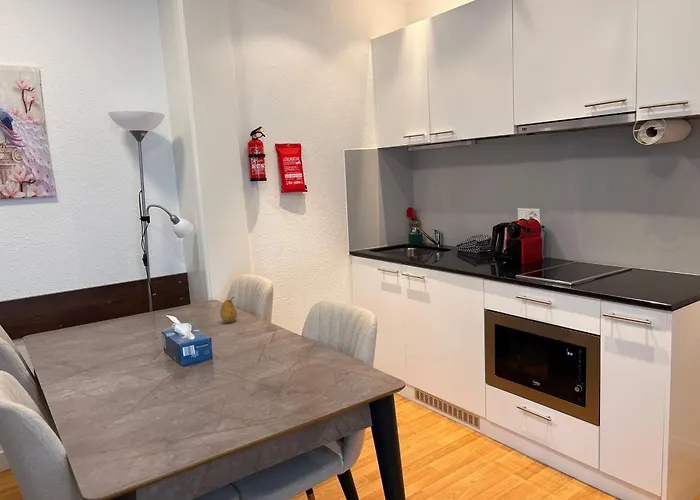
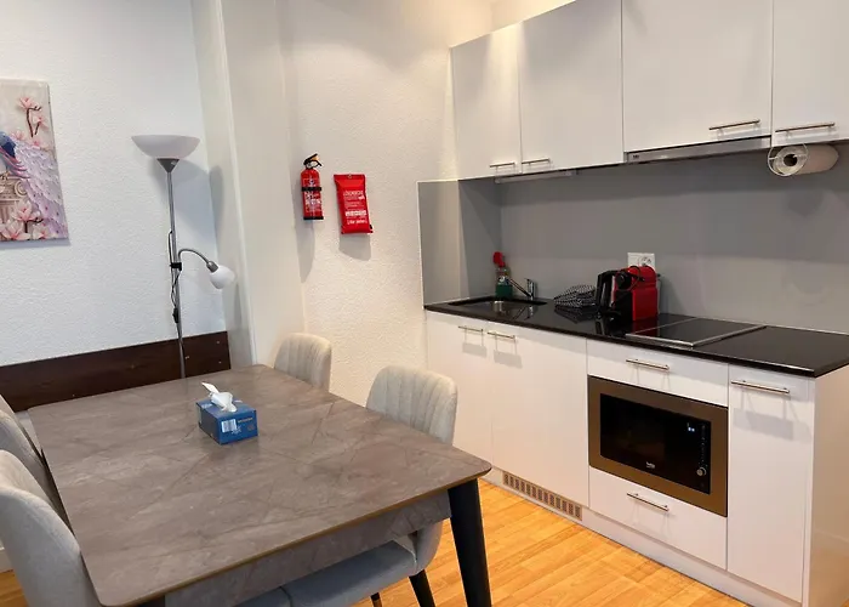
- fruit [219,296,238,323]
